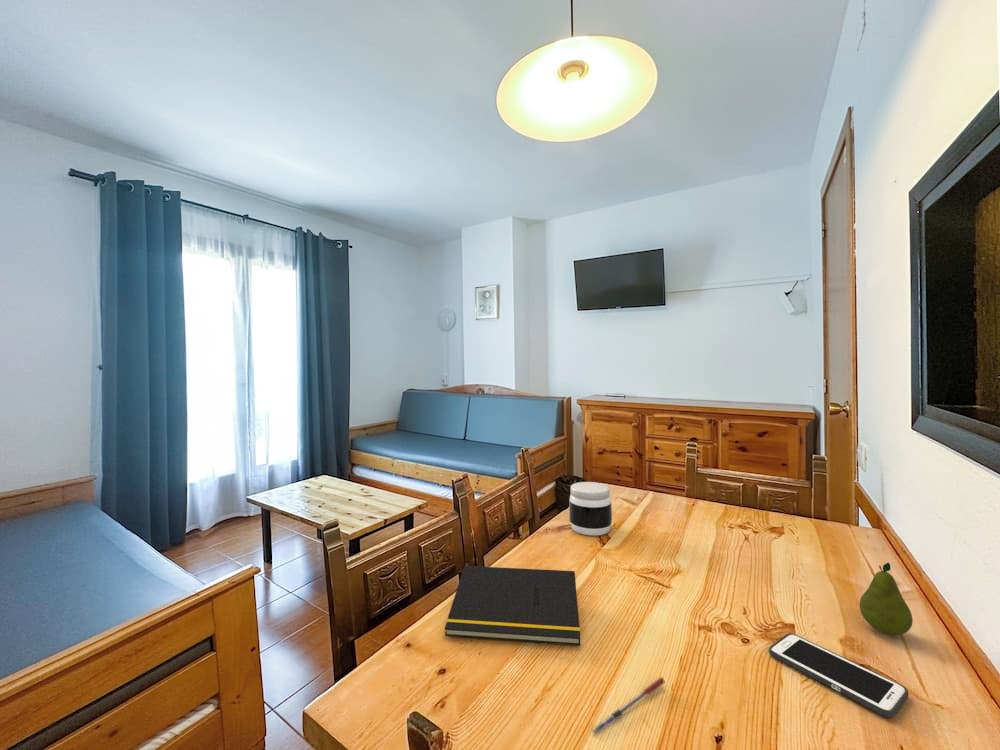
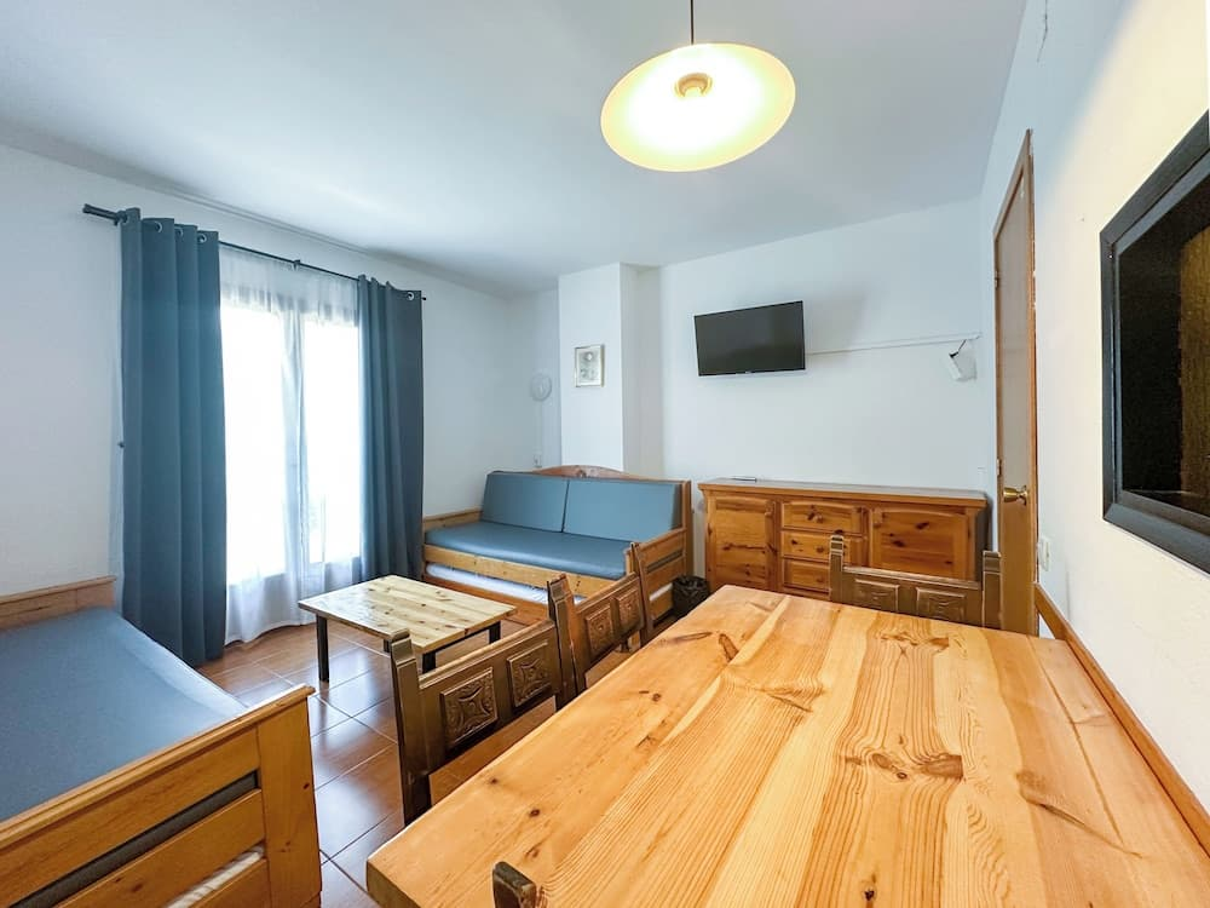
- jar [568,481,613,537]
- cell phone [768,632,909,718]
- notepad [444,565,581,646]
- pen [591,676,666,736]
- fruit [858,561,914,636]
